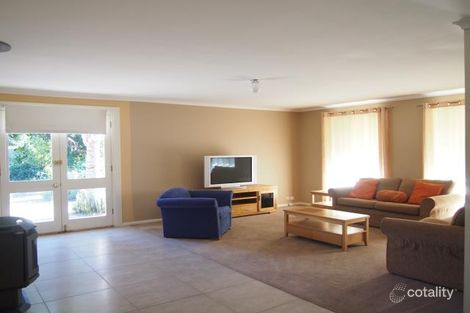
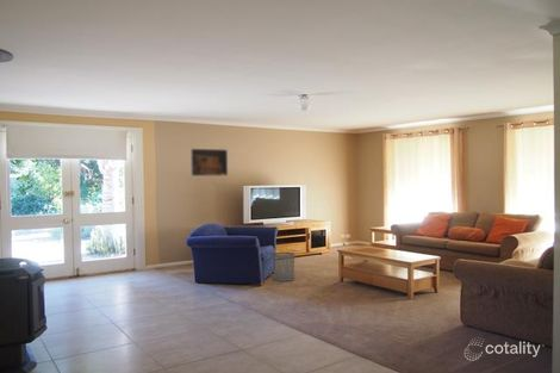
+ waste bin [272,251,295,282]
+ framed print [189,148,229,178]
